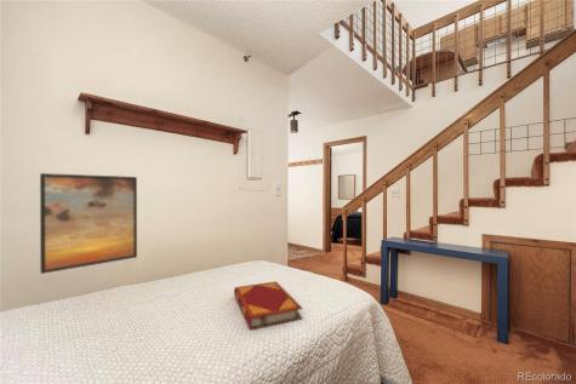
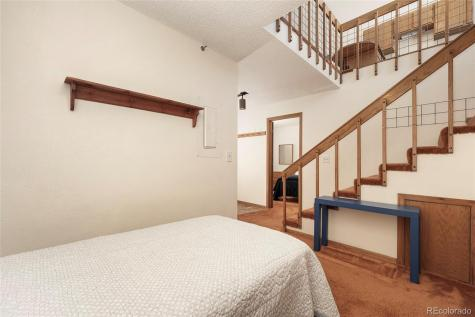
- hardback book [233,280,303,331]
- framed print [39,172,138,275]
